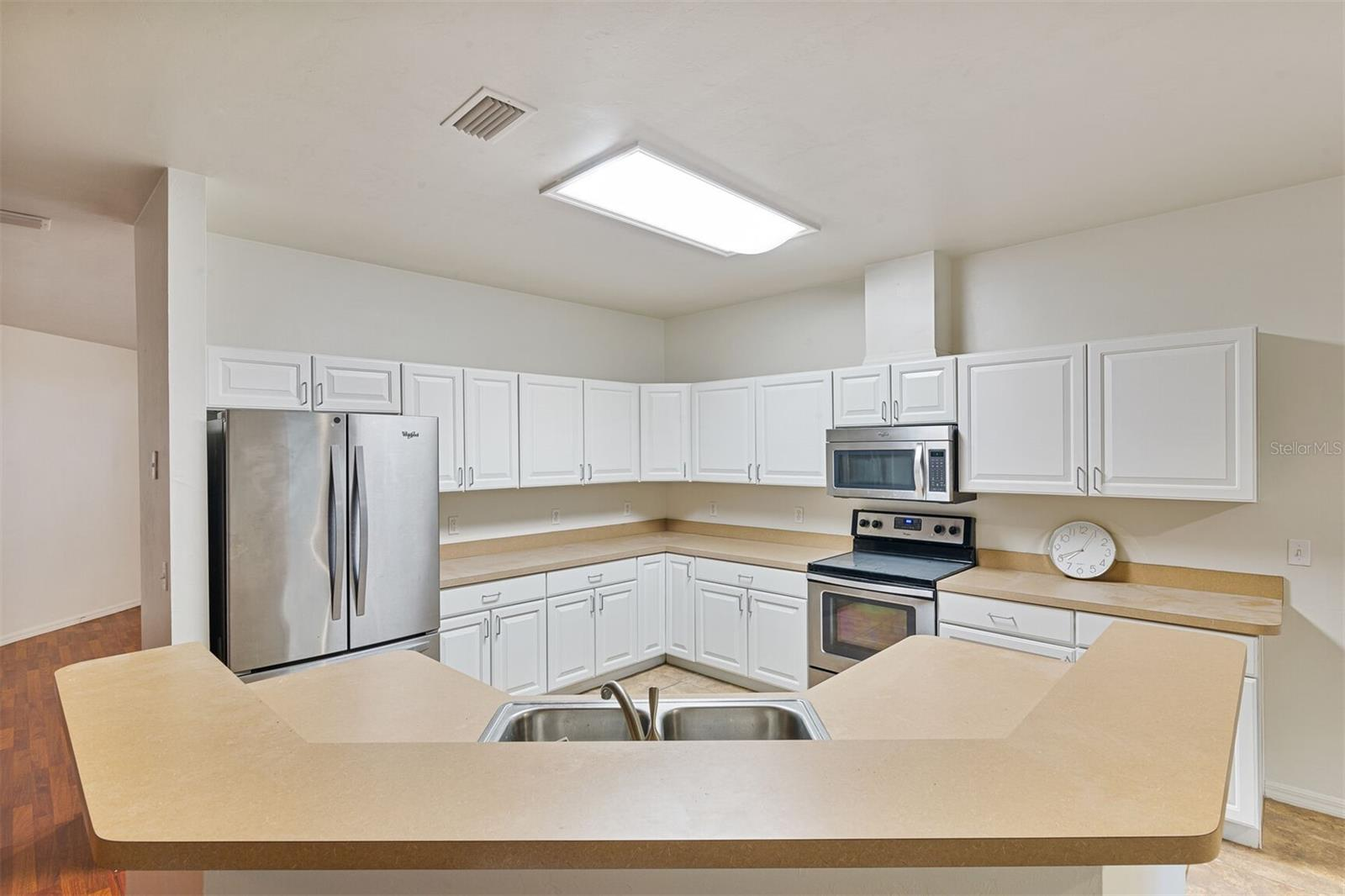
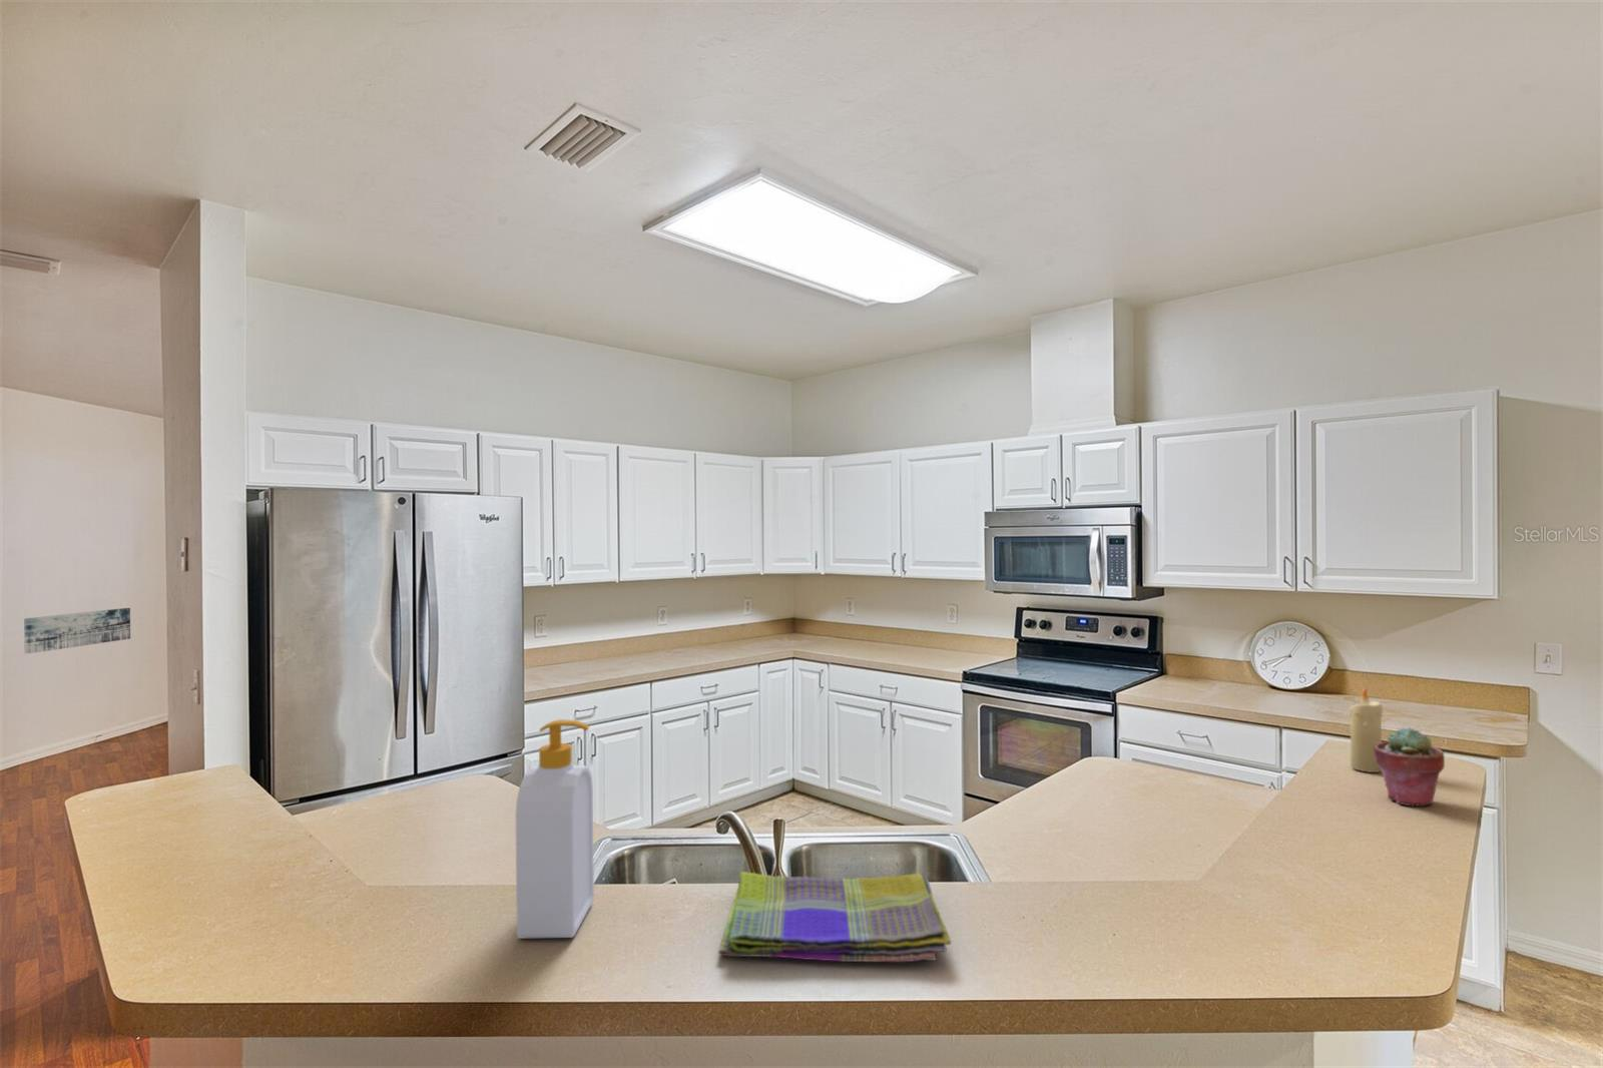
+ potted succulent [1373,726,1446,807]
+ soap bottle [515,719,595,939]
+ wall art [23,607,131,654]
+ dish towel [717,870,952,964]
+ candle [1348,688,1384,774]
